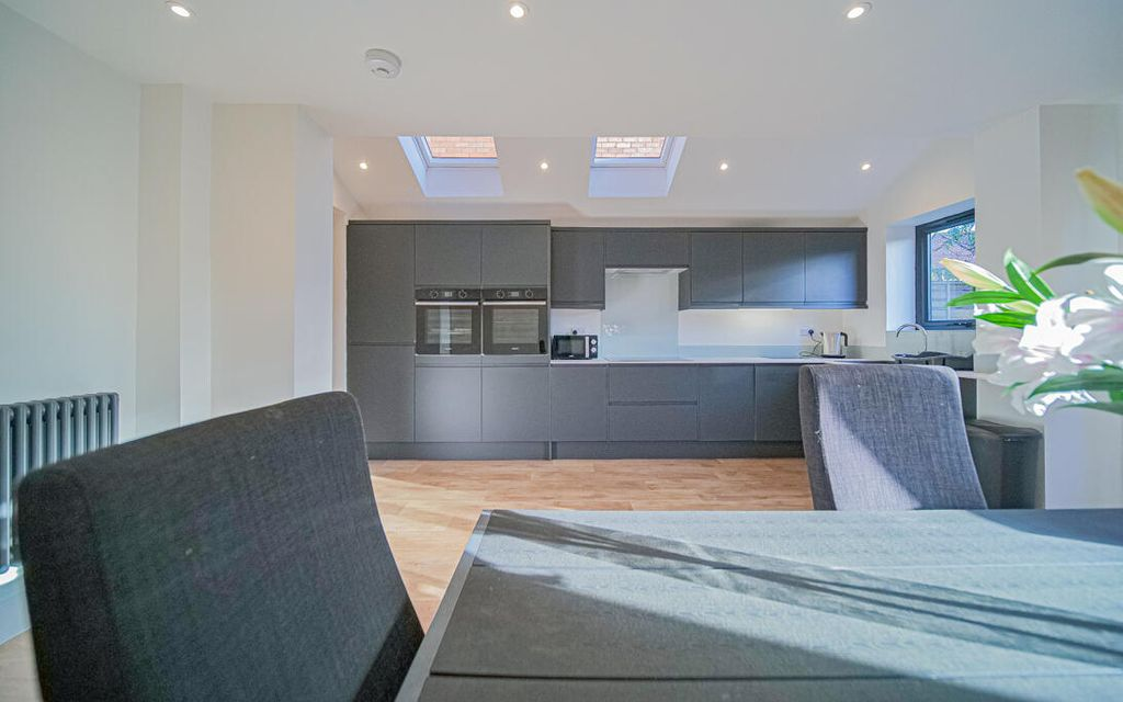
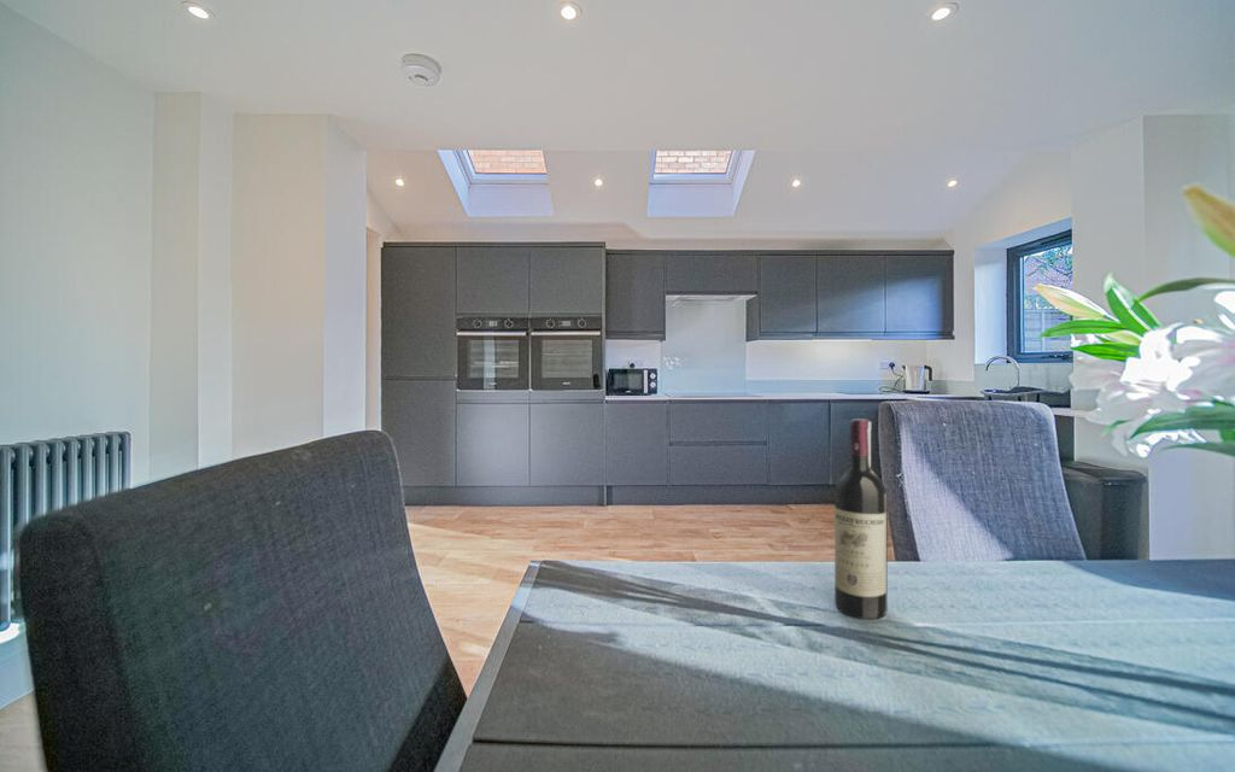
+ wine bottle [833,419,888,620]
